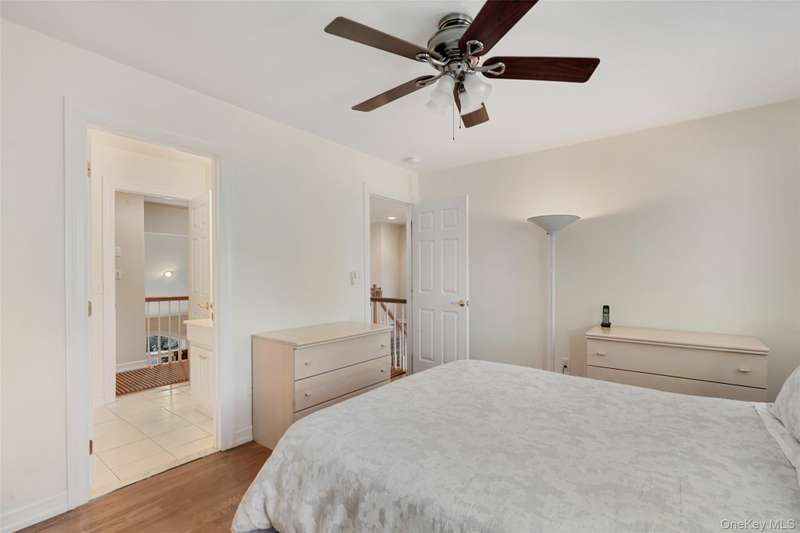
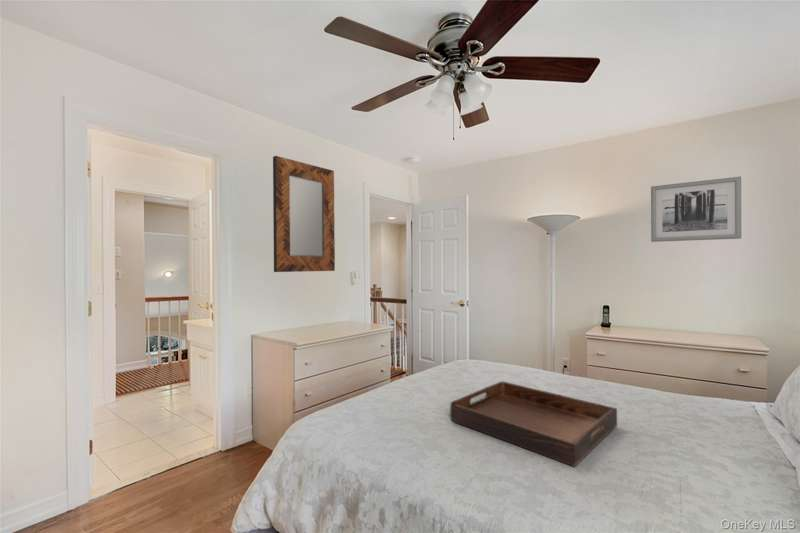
+ wall art [650,176,742,243]
+ serving tray [449,380,618,468]
+ home mirror [272,155,336,273]
